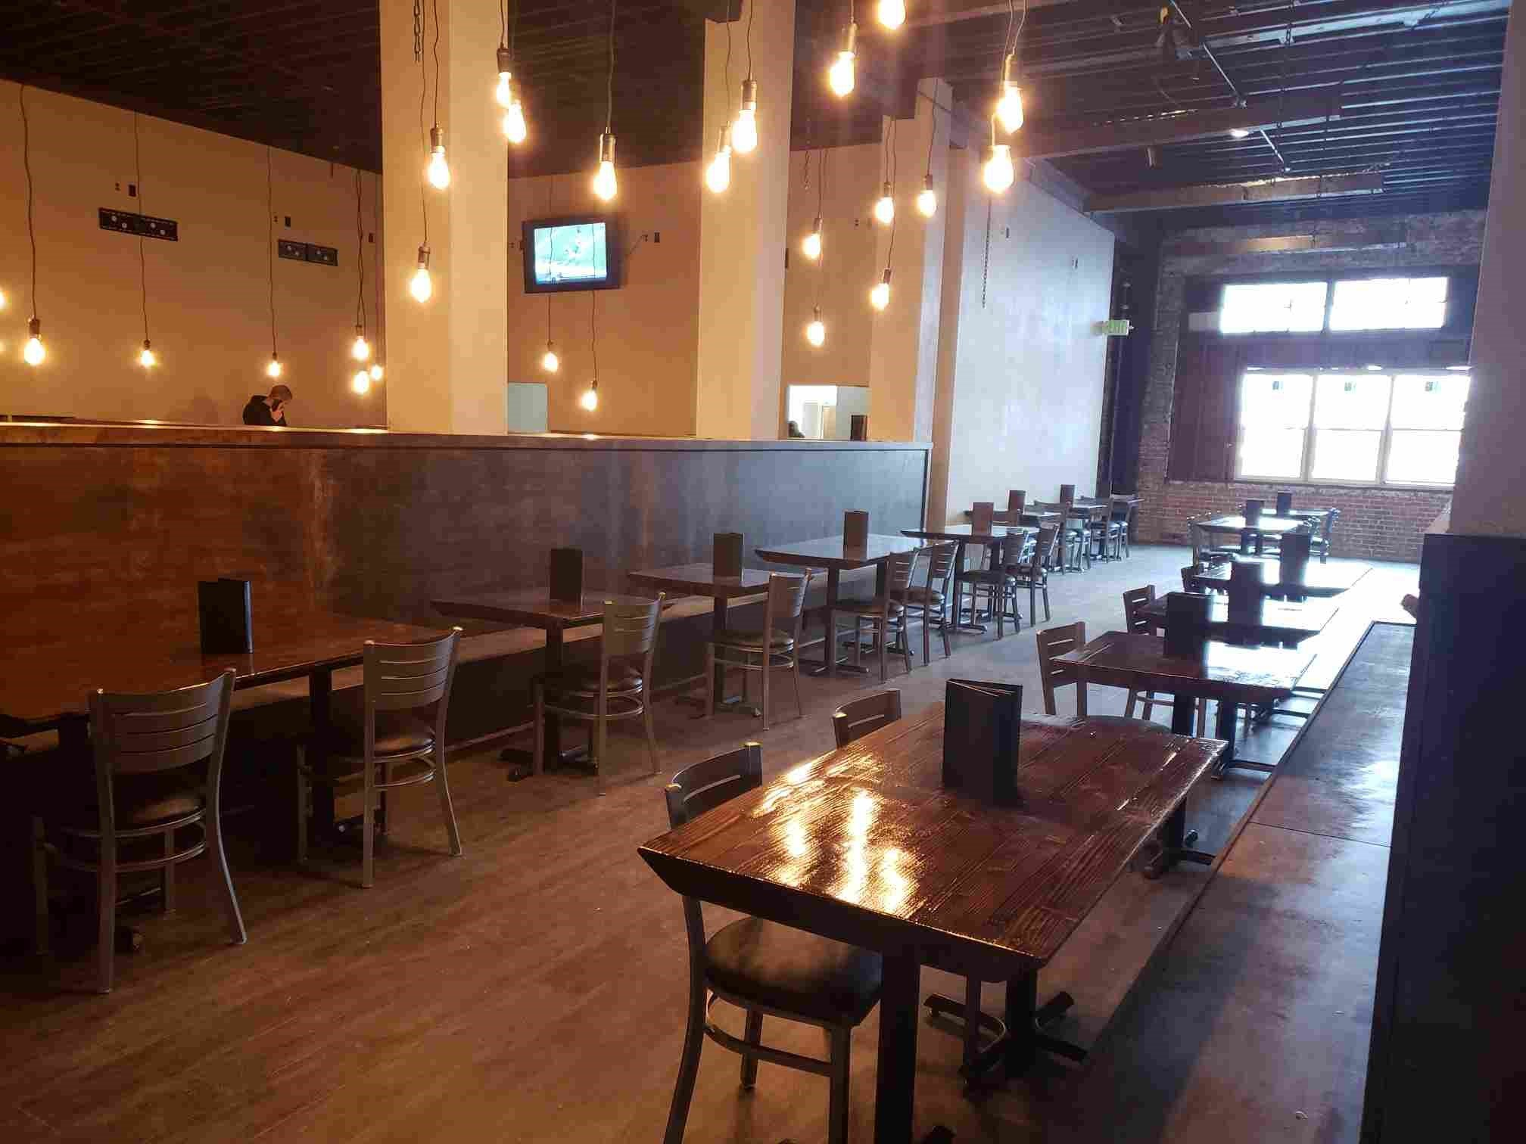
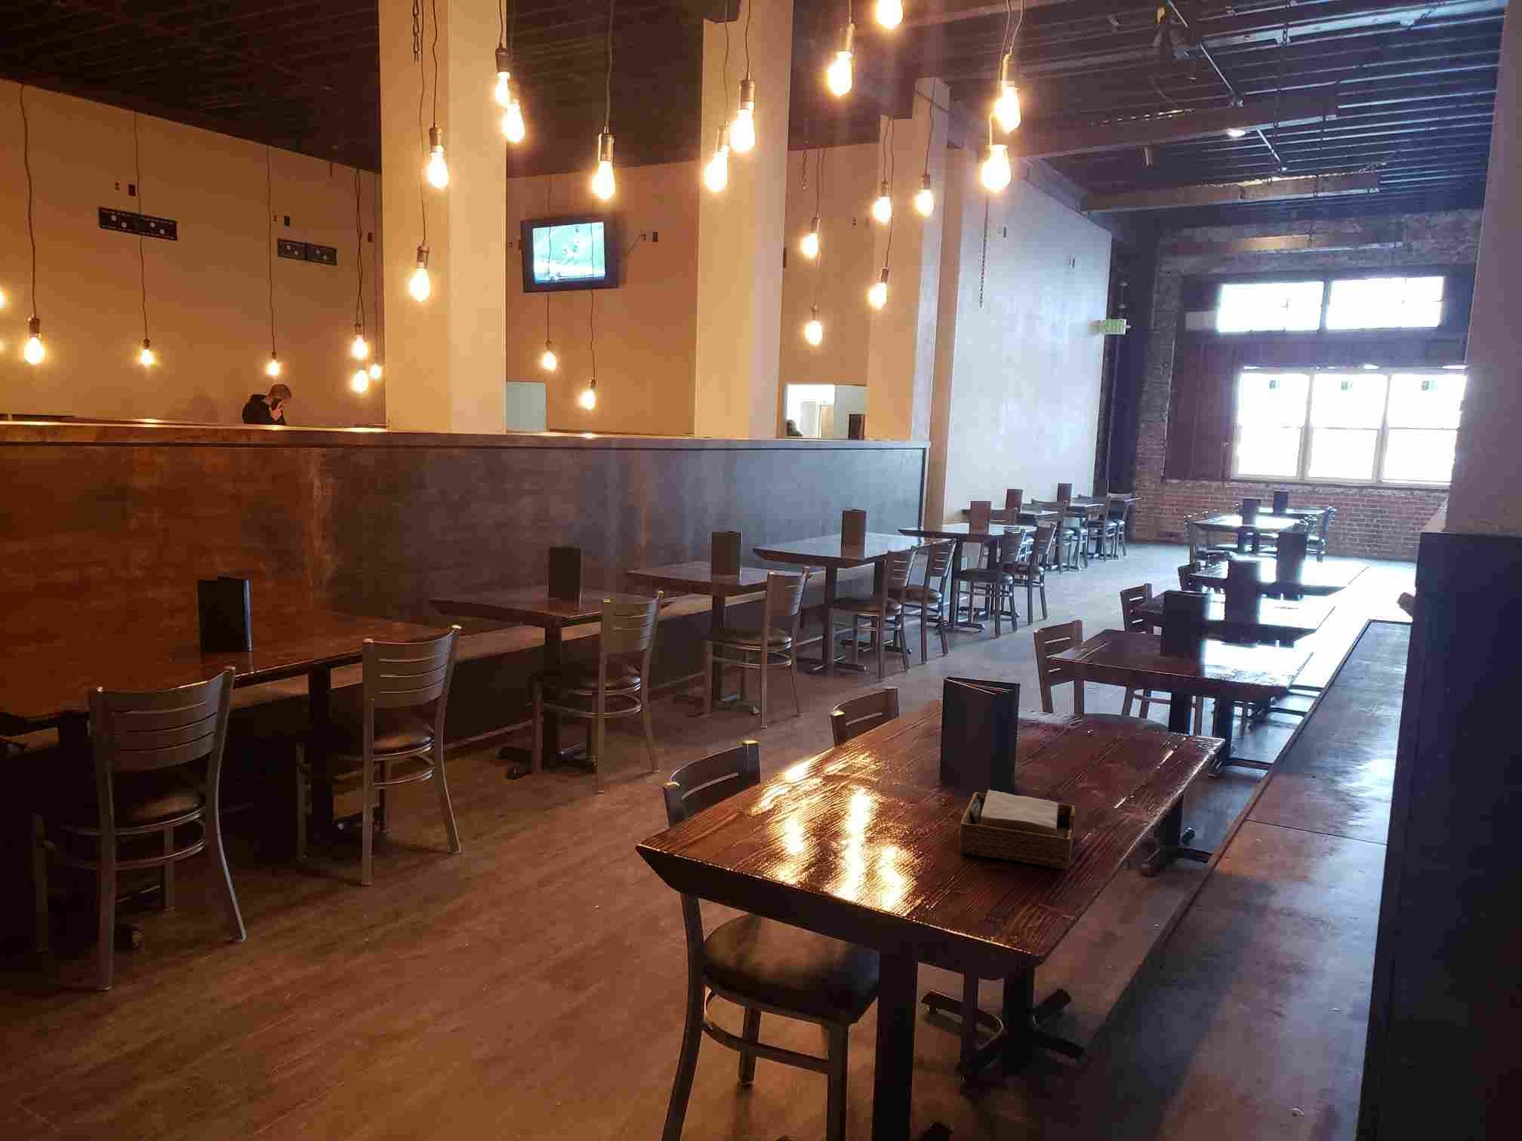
+ napkin holder [958,789,1076,870]
